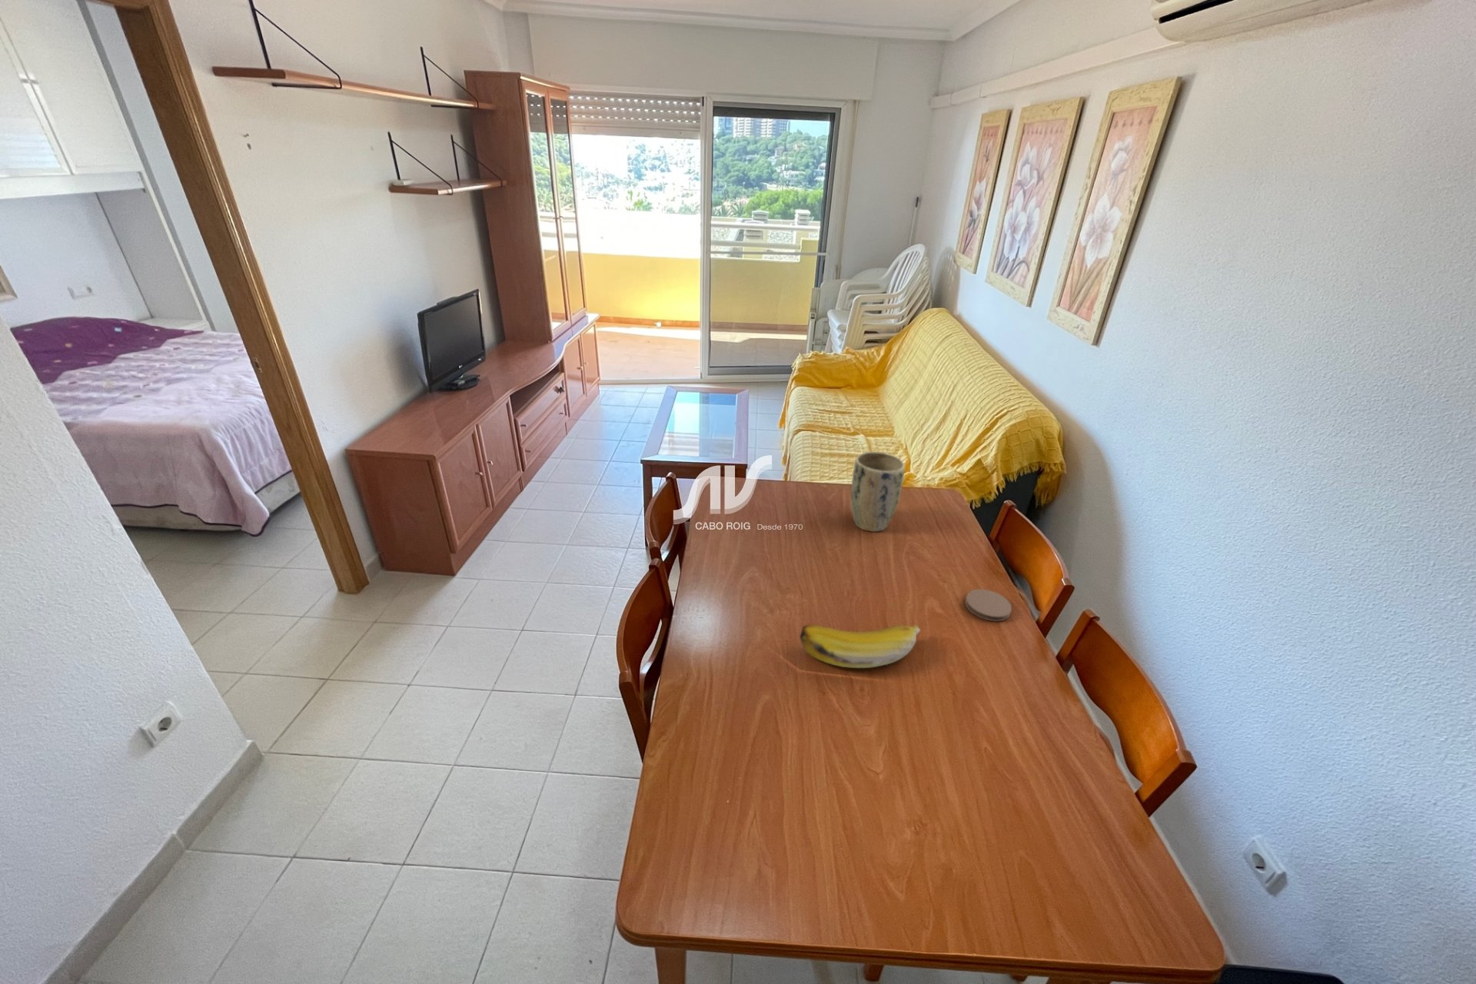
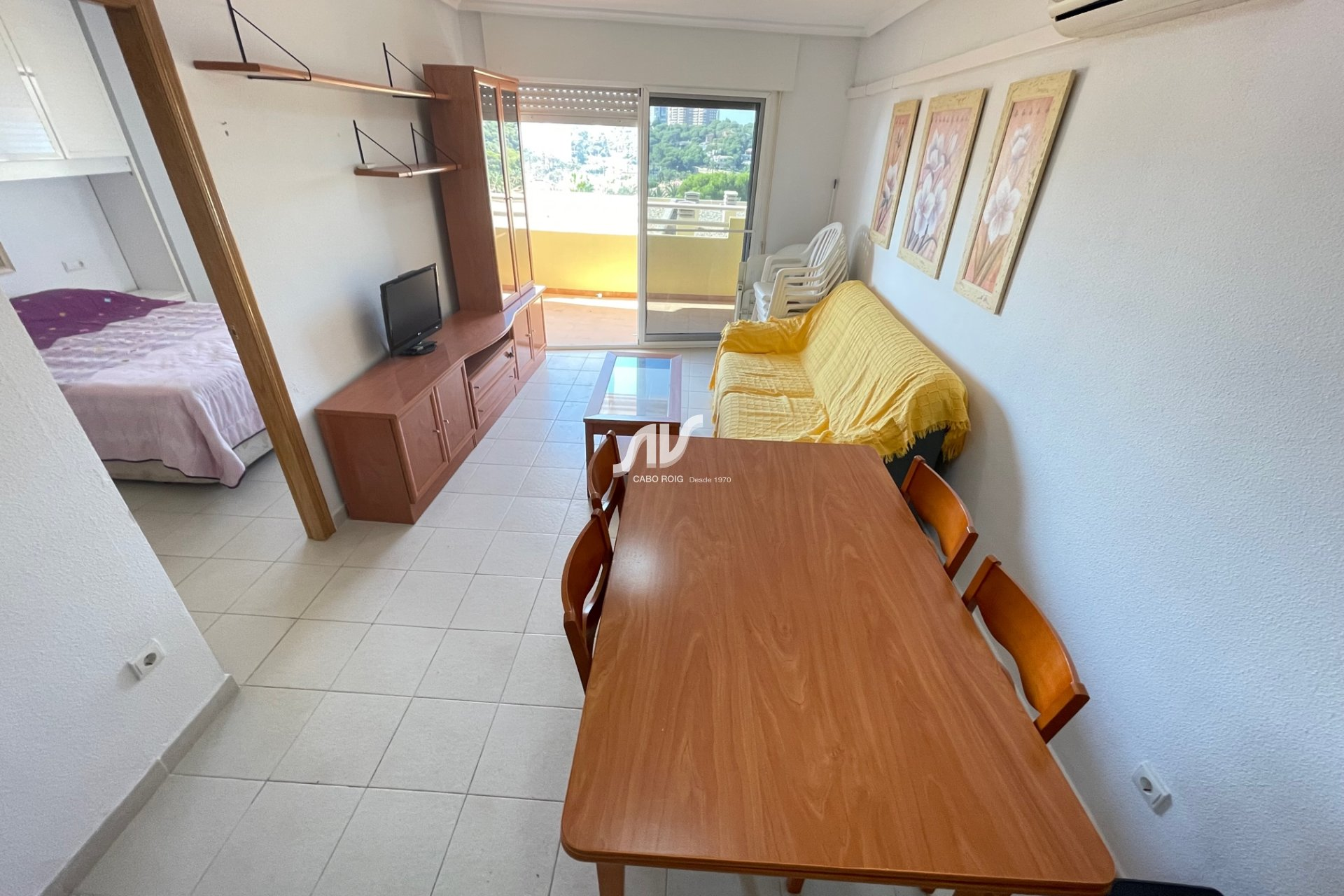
- coaster [964,588,1013,623]
- plant pot [850,451,906,533]
- banana [798,624,921,669]
